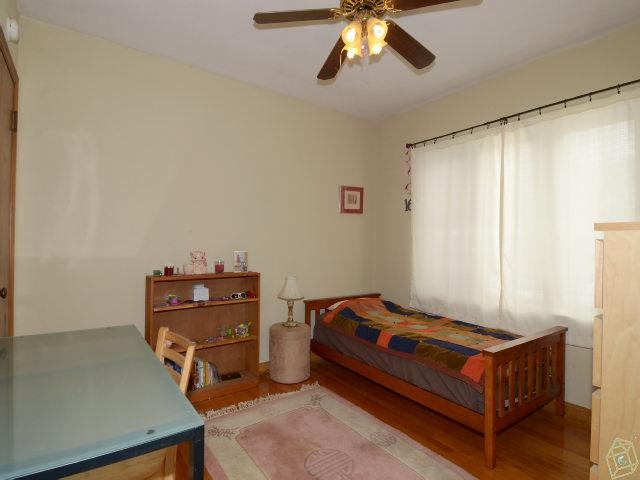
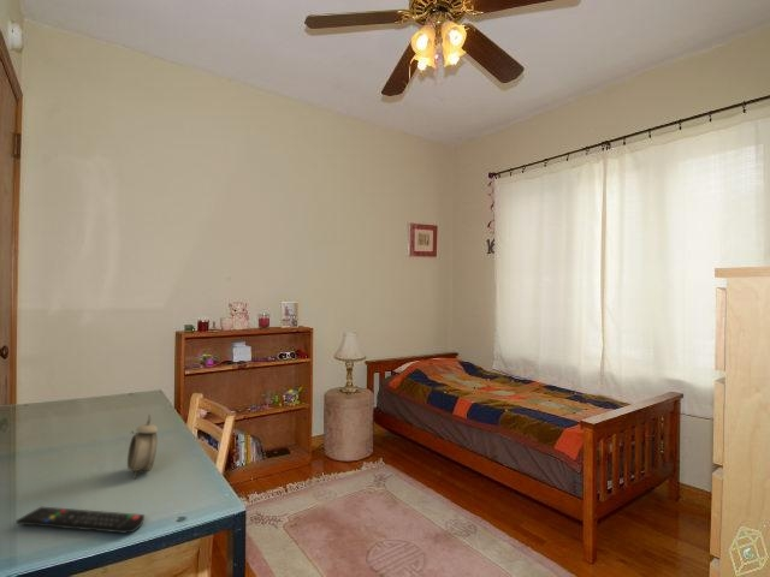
+ alarm clock [126,412,159,480]
+ remote control [14,506,146,534]
